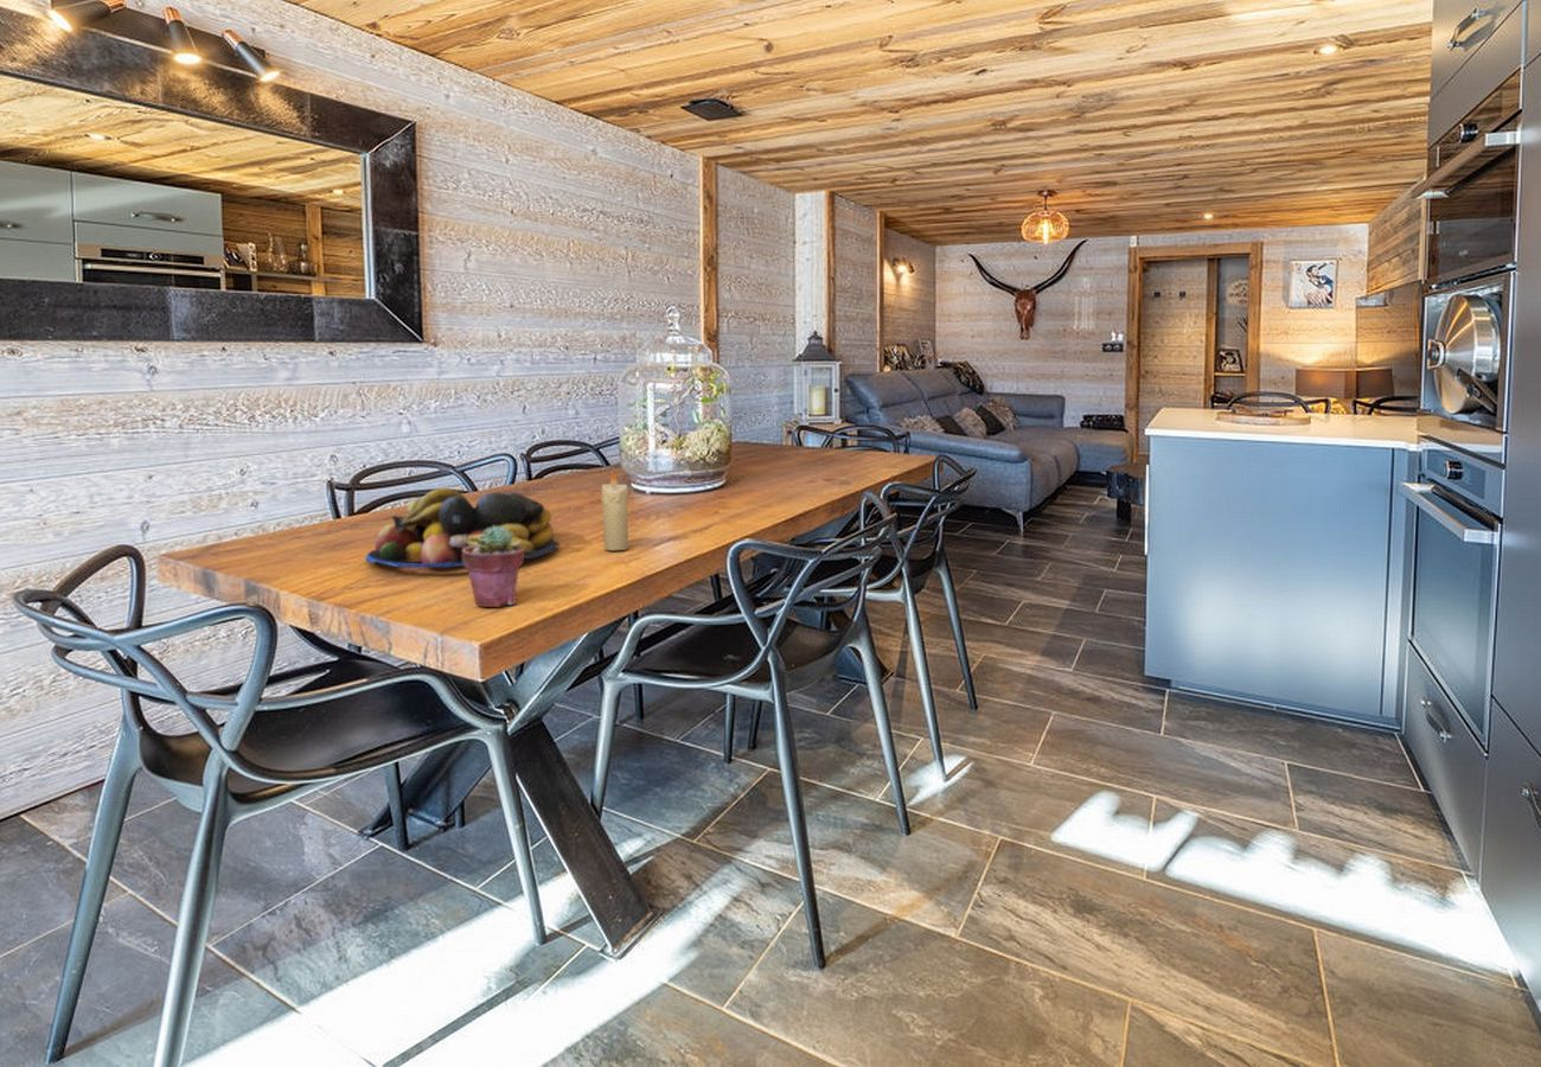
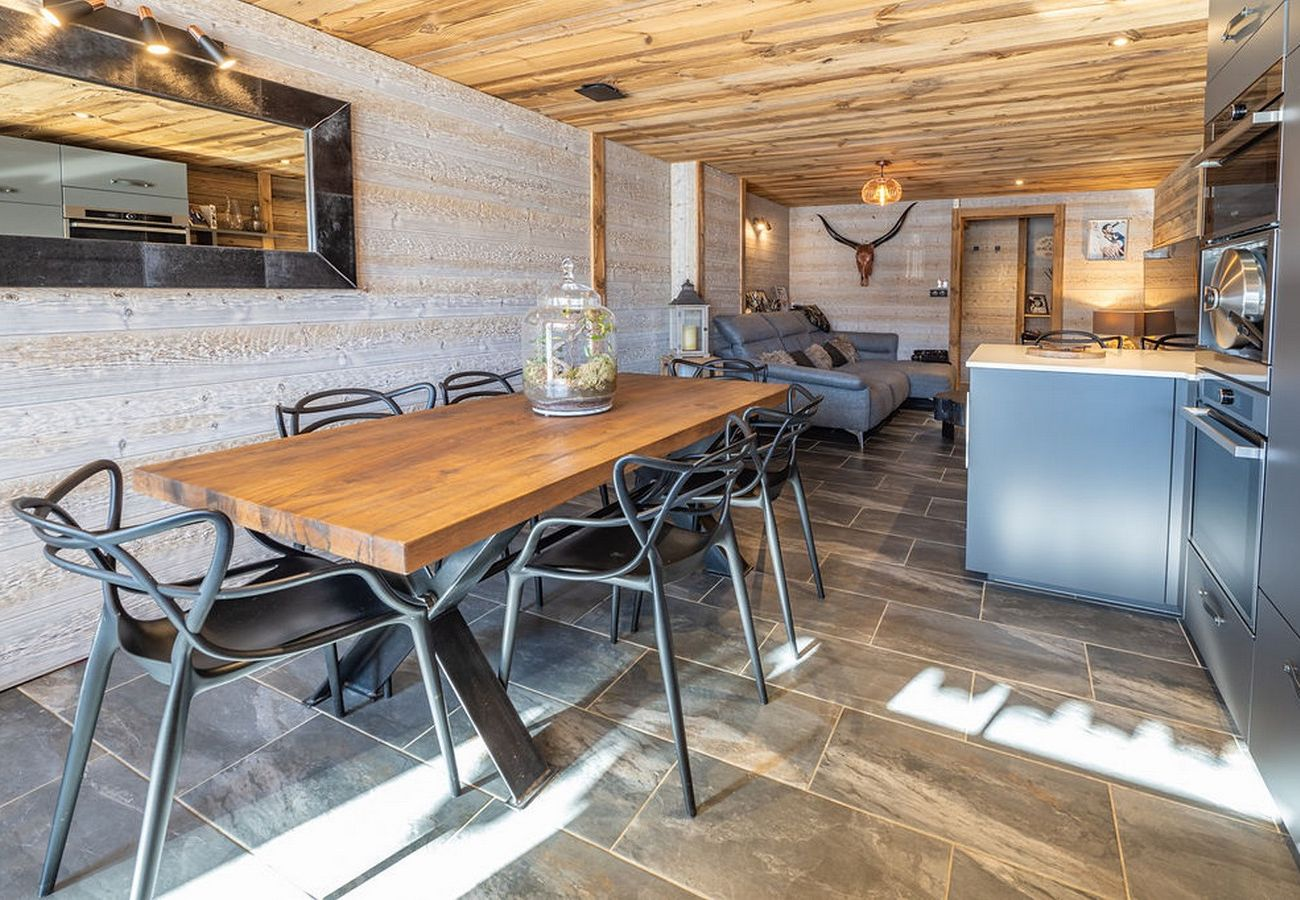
- potted succulent [462,525,525,608]
- fruit bowl [365,487,560,569]
- candle [601,471,629,551]
